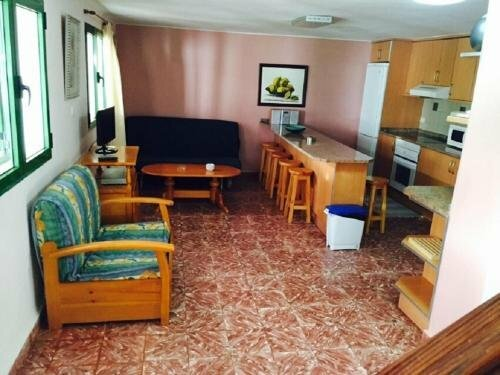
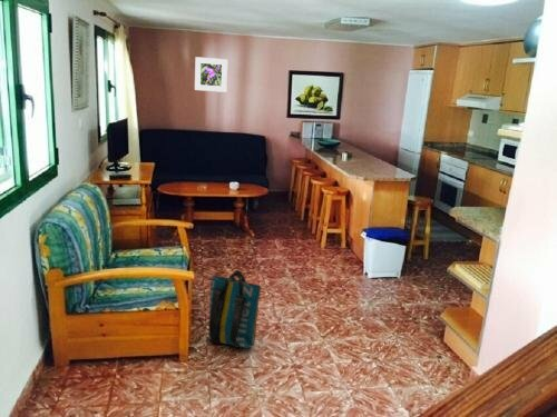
+ tote bag [207,269,263,349]
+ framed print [194,56,228,93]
